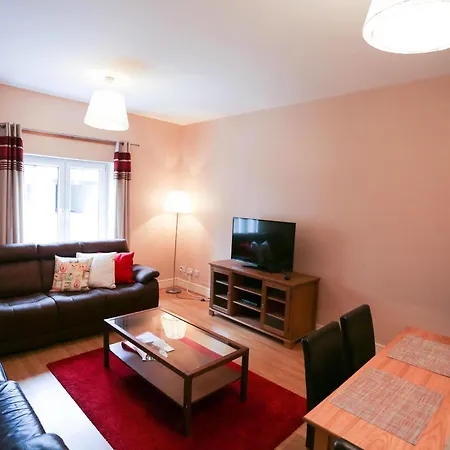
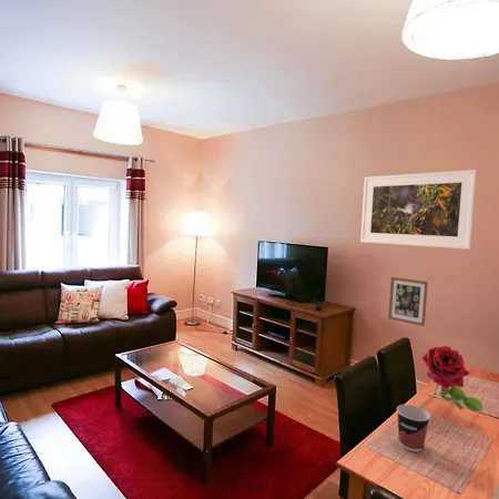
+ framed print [359,169,478,251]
+ cup [396,404,431,452]
+ wall art [387,276,429,327]
+ flower [419,345,485,414]
